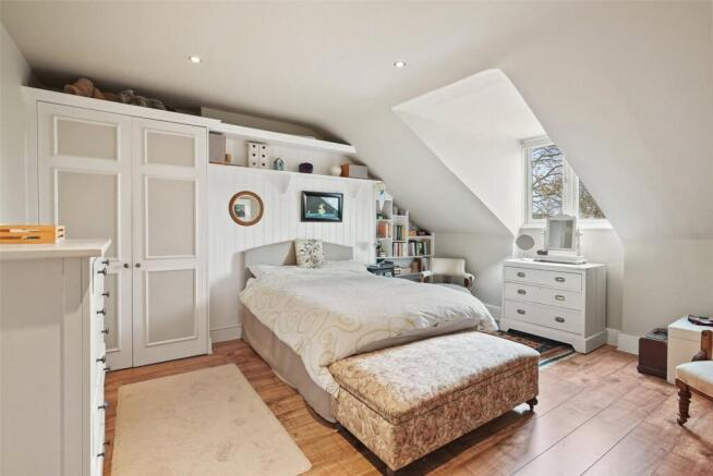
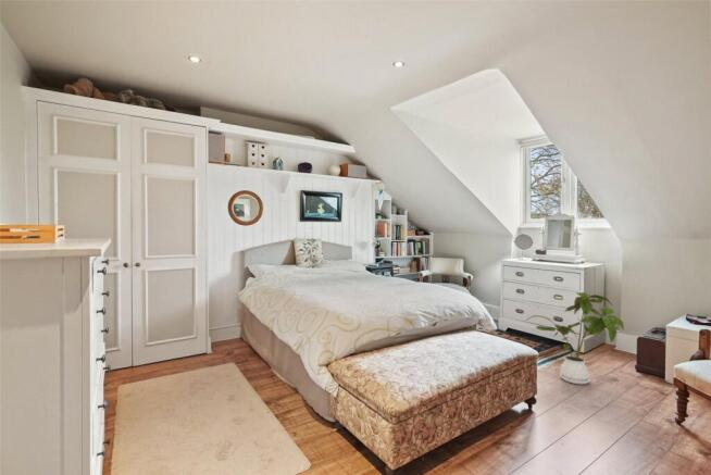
+ house plant [525,291,625,386]
